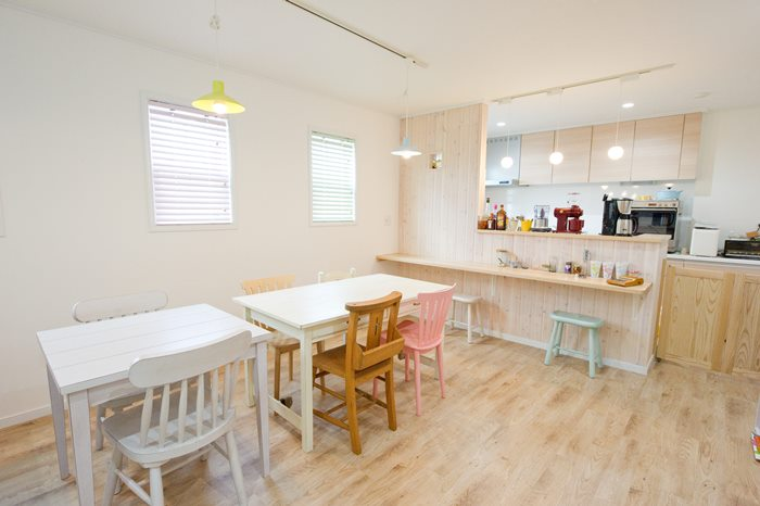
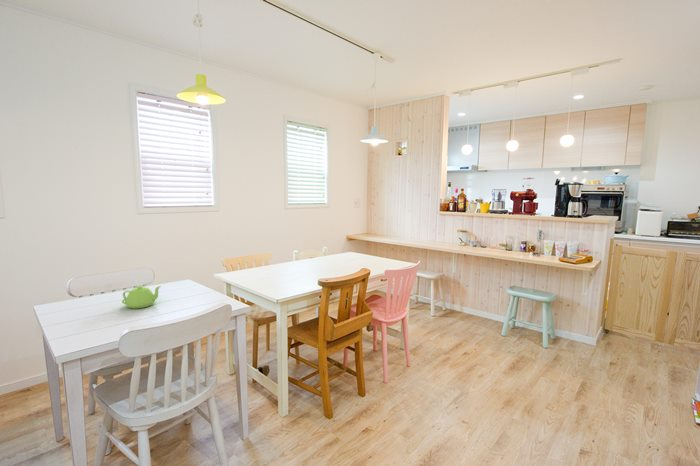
+ teapot [121,285,162,310]
